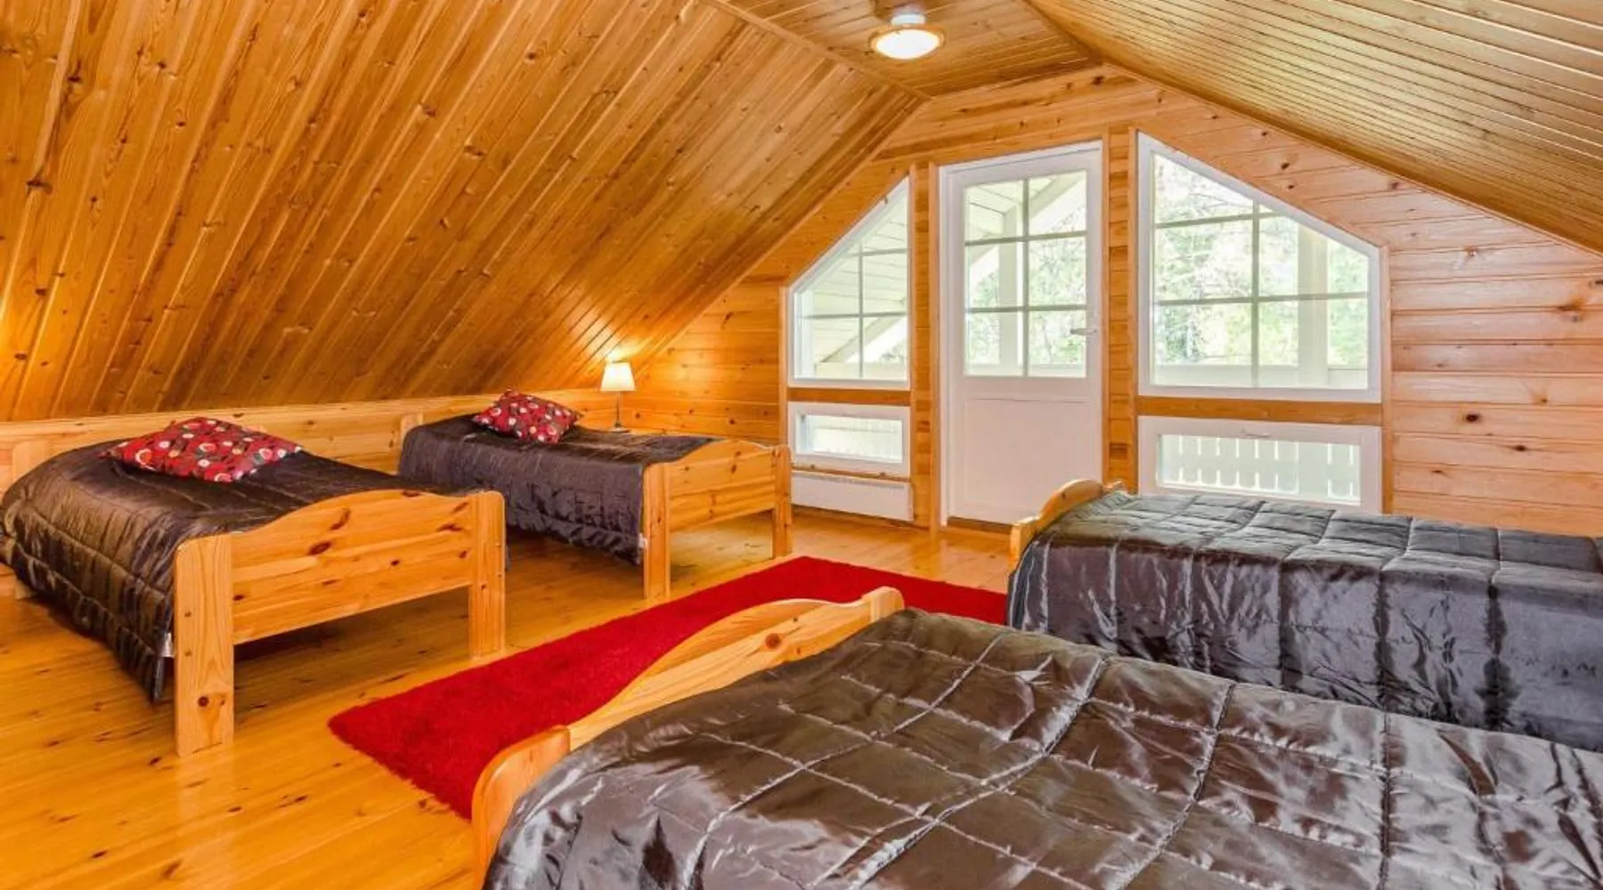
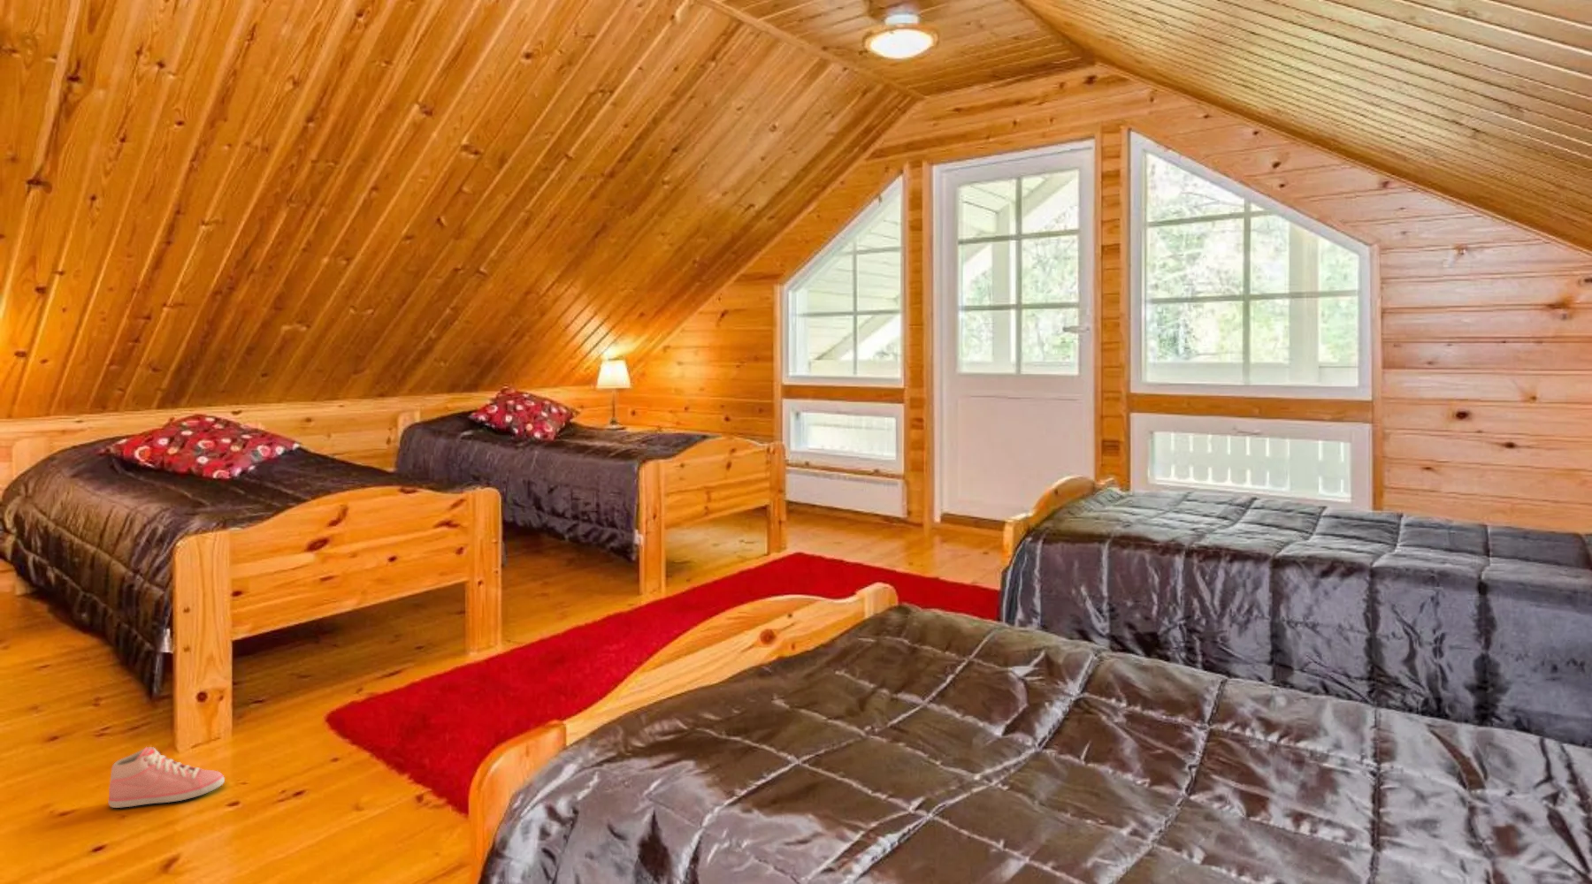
+ sneaker [107,746,225,809]
